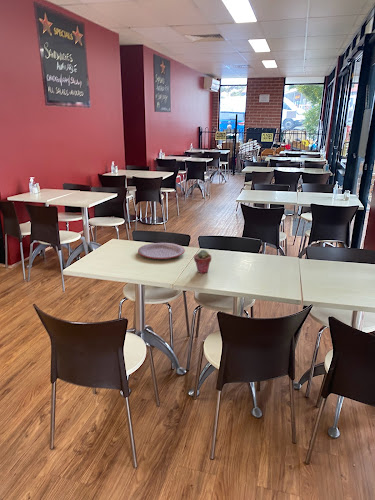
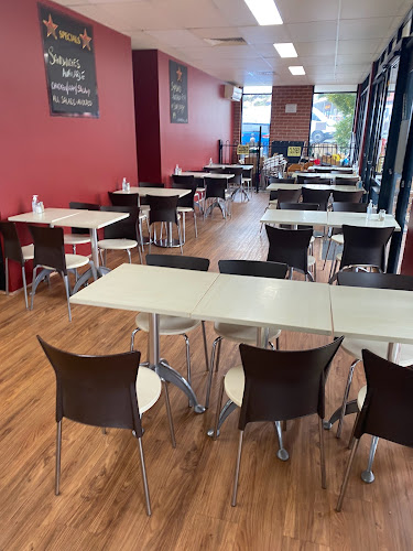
- plate [137,242,186,260]
- potted succulent [193,249,212,274]
